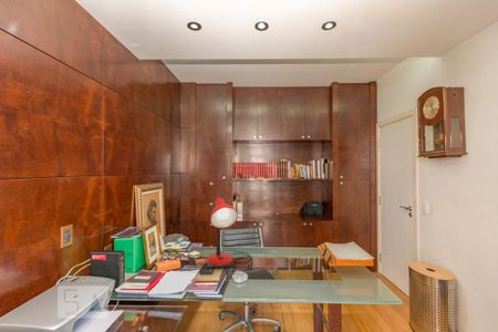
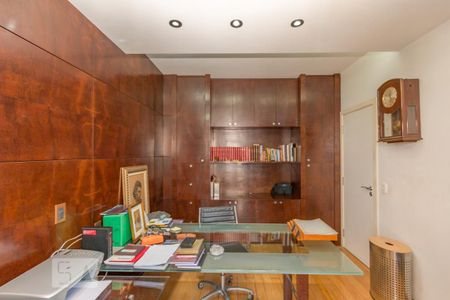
- desk lamp [205,197,255,270]
